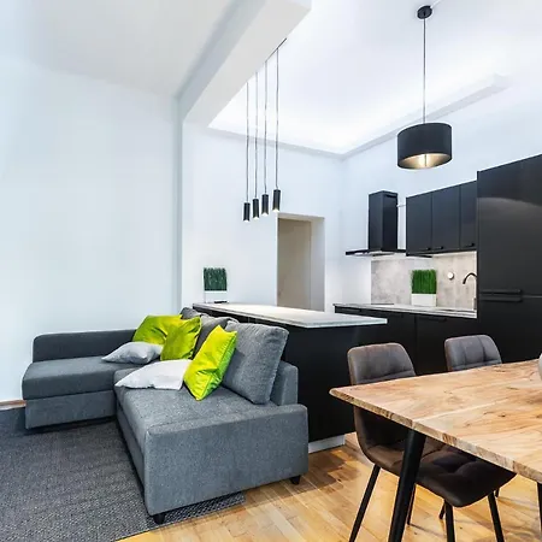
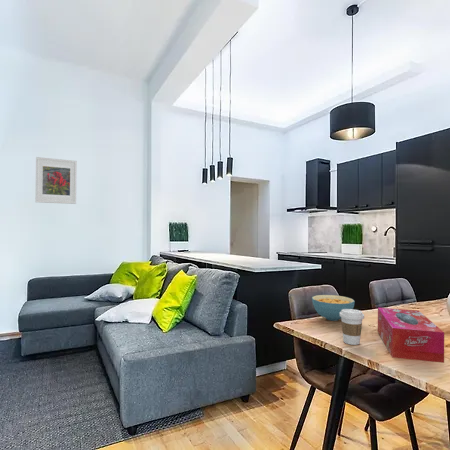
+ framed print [34,156,78,205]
+ coffee cup [339,308,365,346]
+ tissue box [377,307,445,364]
+ cereal bowl [311,294,356,322]
